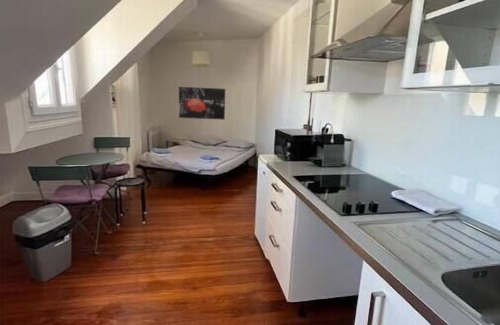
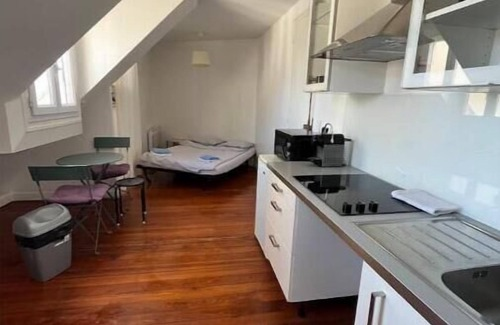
- wall art [178,86,226,121]
